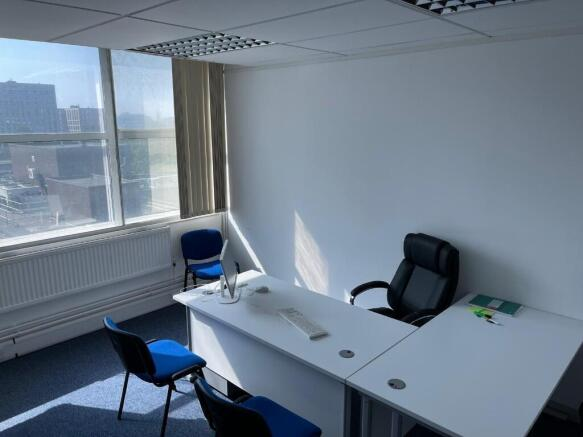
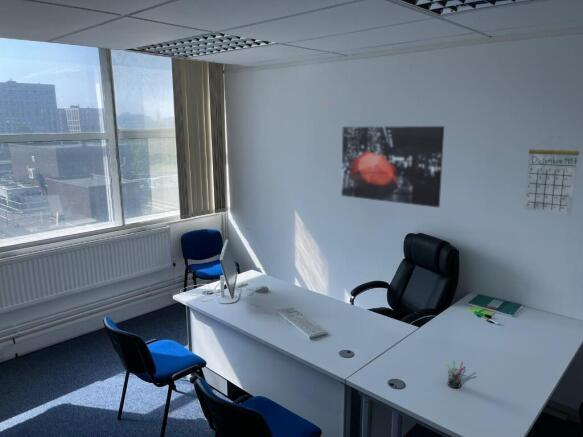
+ calendar [523,134,580,216]
+ pen holder [445,360,466,389]
+ wall art [341,125,445,208]
